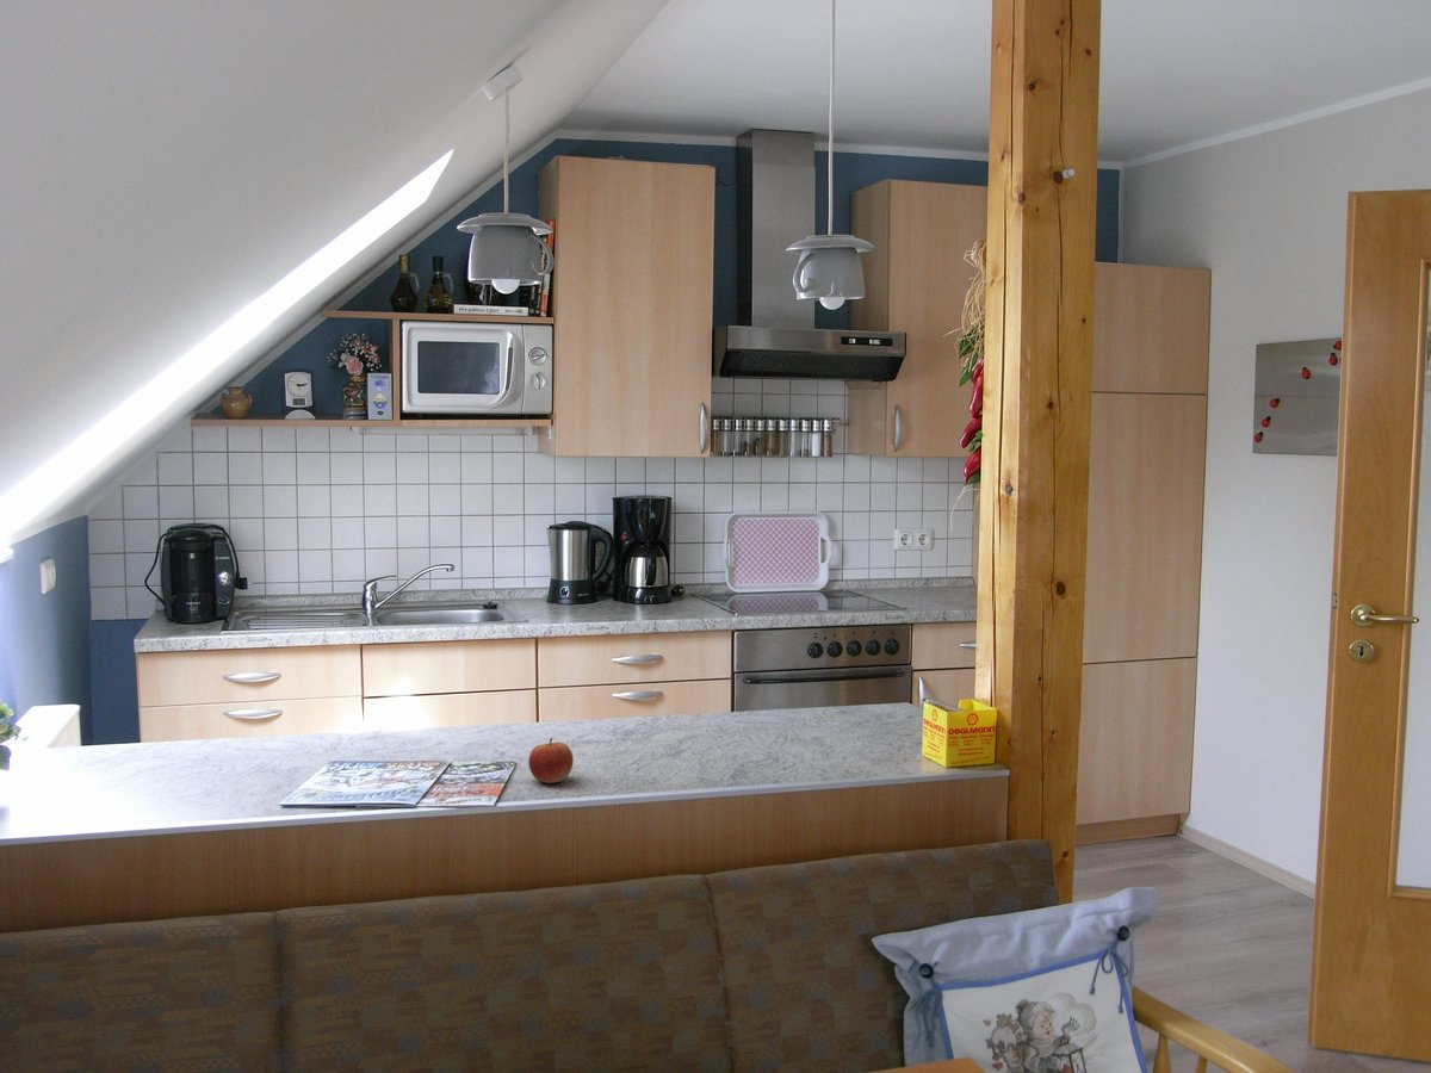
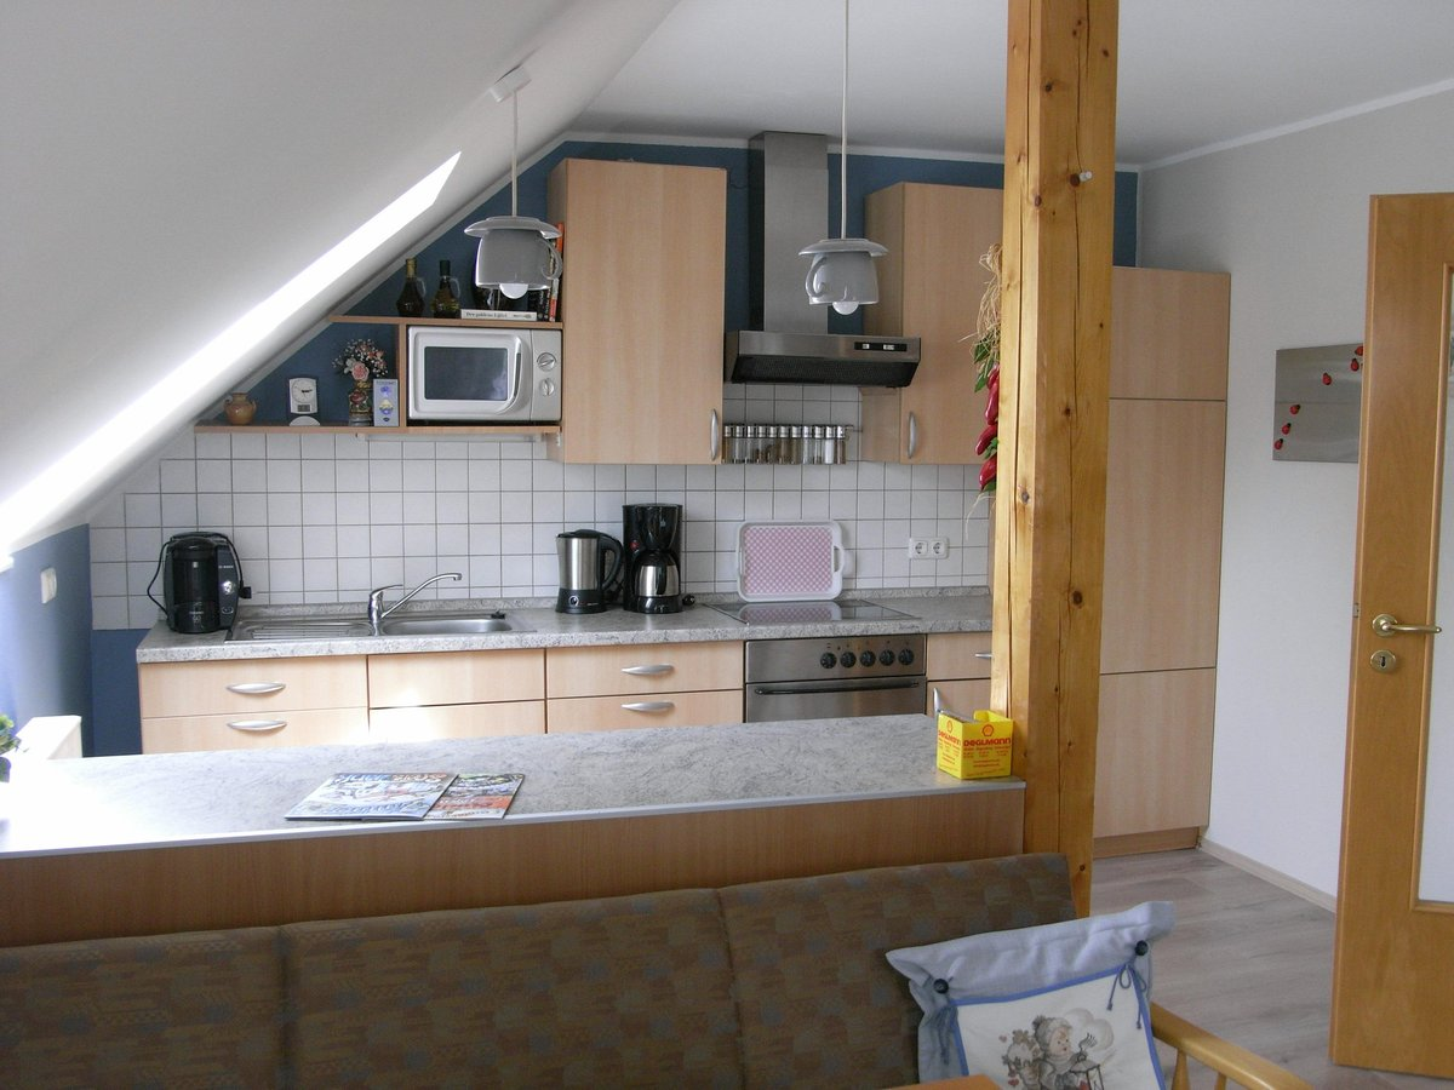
- apple [527,737,575,784]
